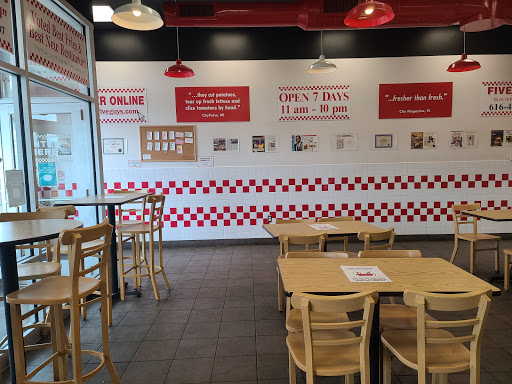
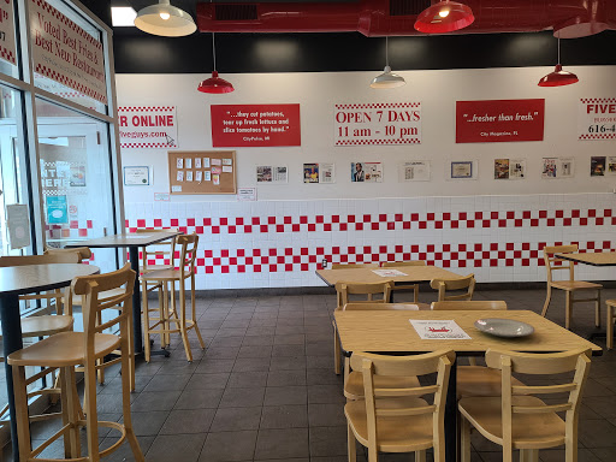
+ plate [473,316,537,338]
